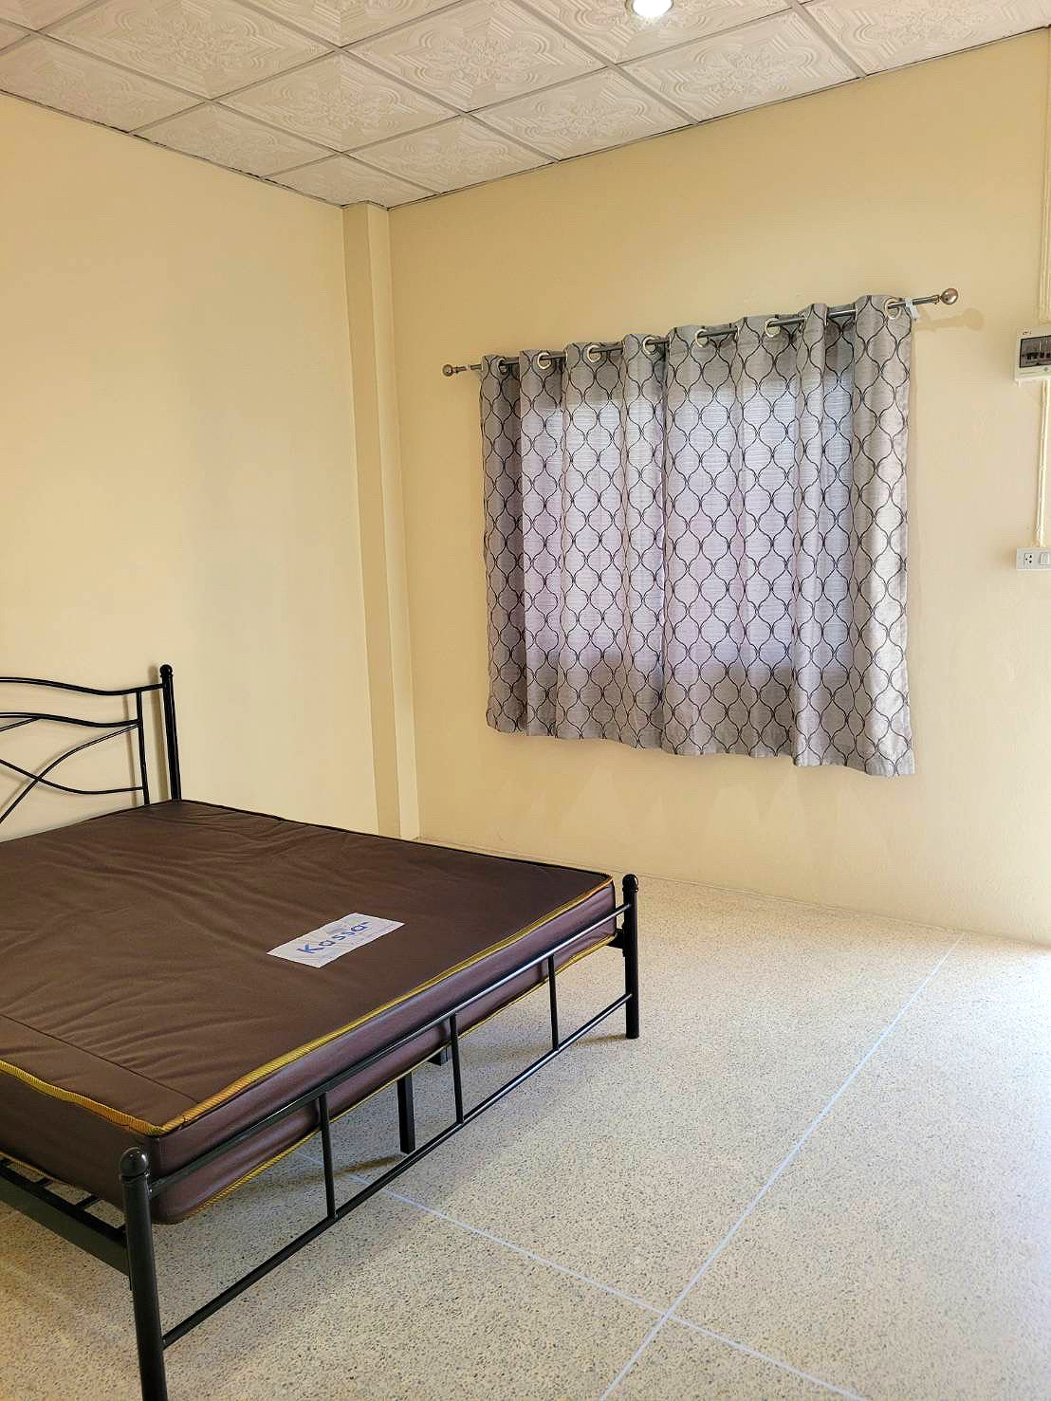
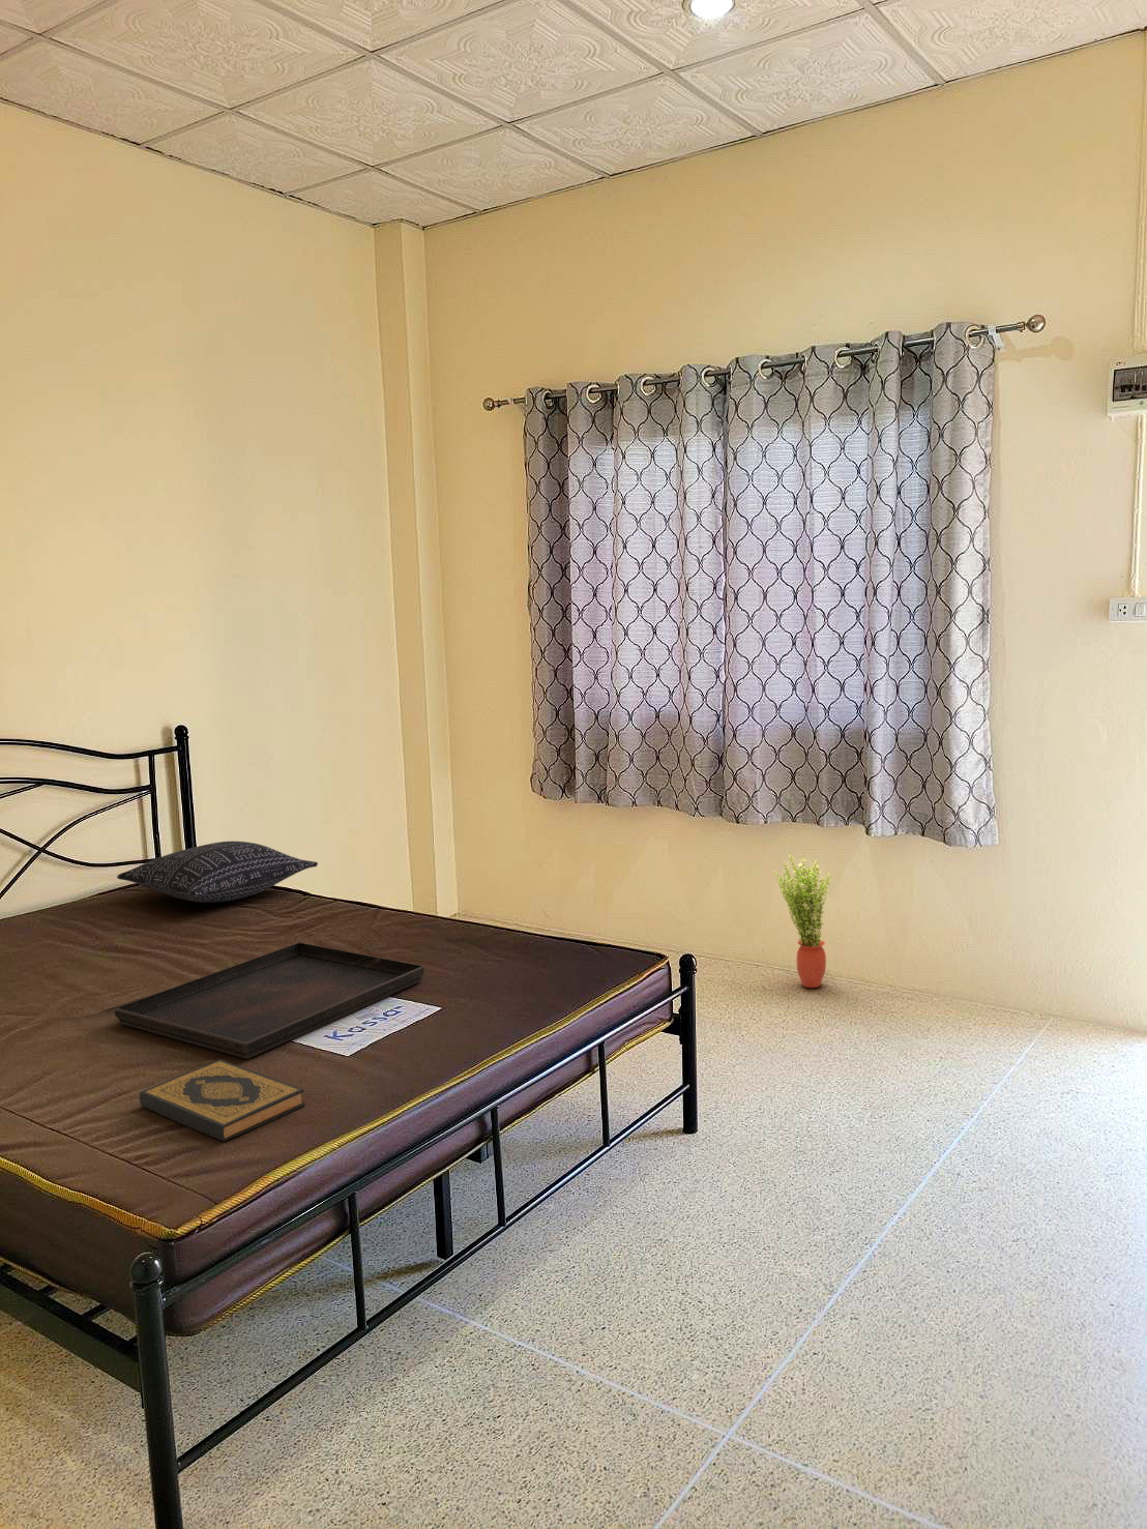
+ hardback book [139,1059,306,1142]
+ pillow [116,841,319,904]
+ potted plant [774,854,833,989]
+ serving tray [113,942,425,1060]
